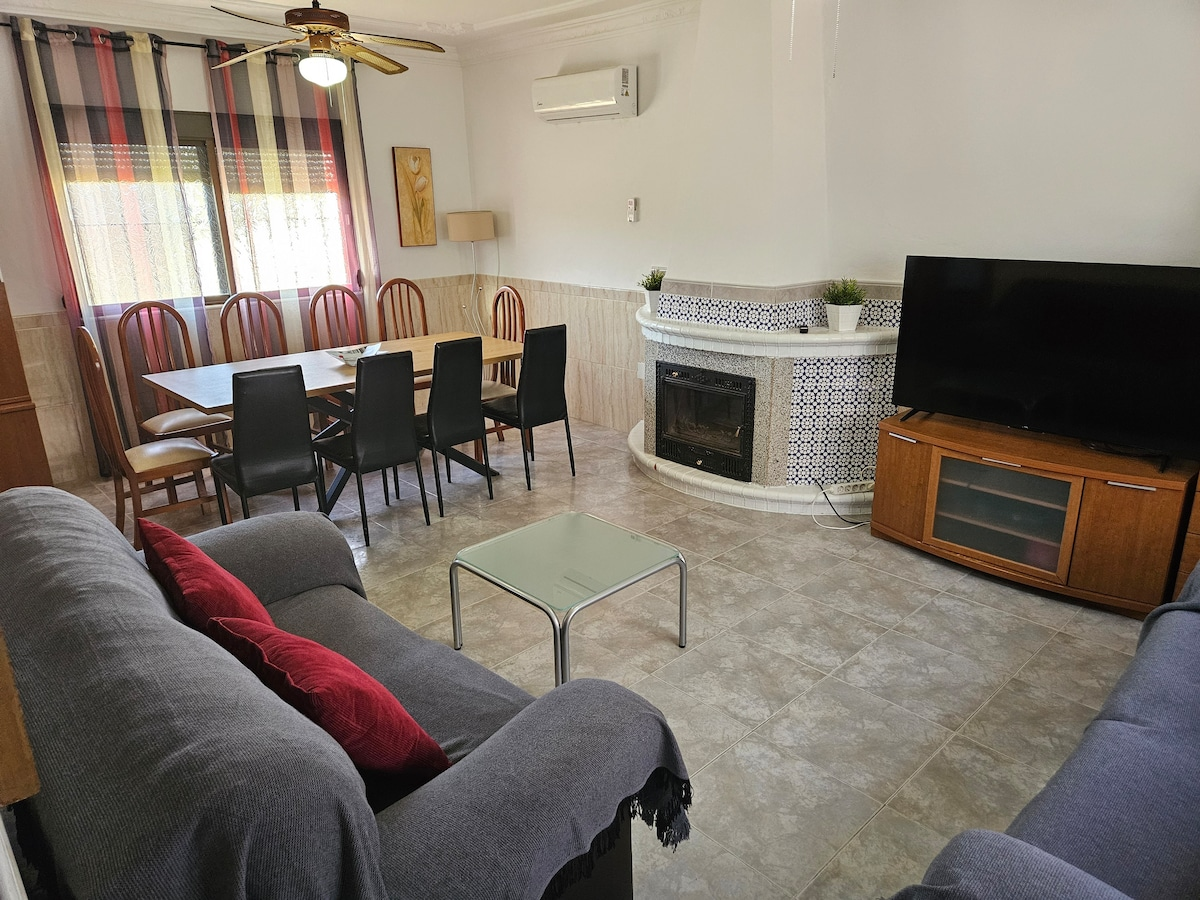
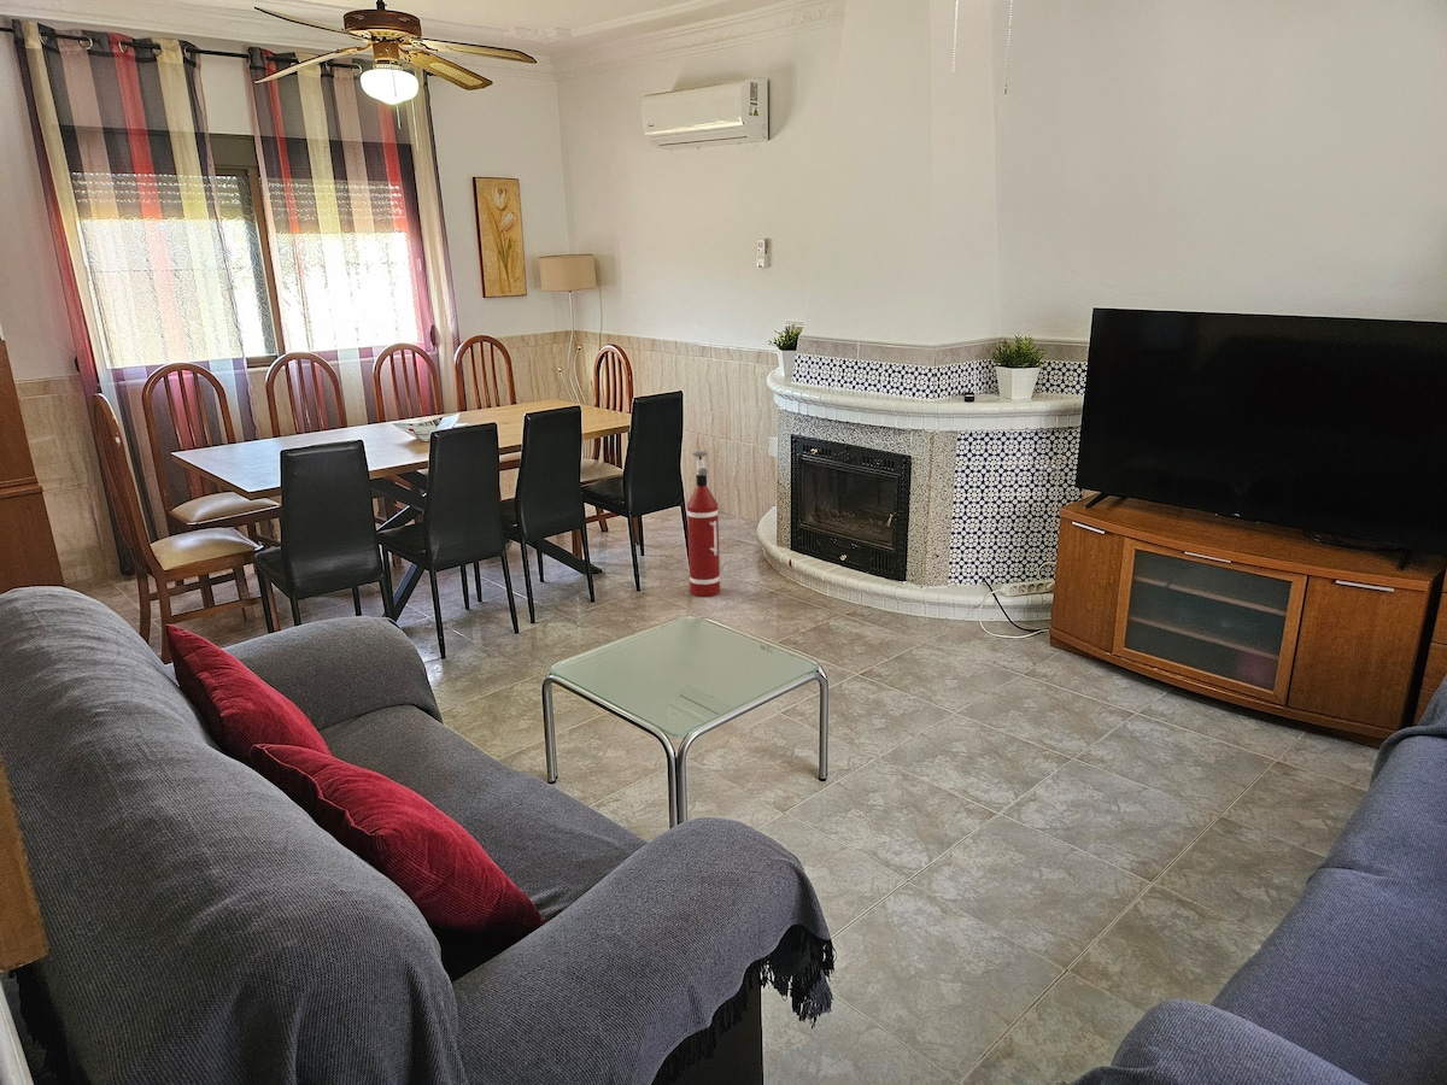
+ fire extinguisher [686,451,721,598]
